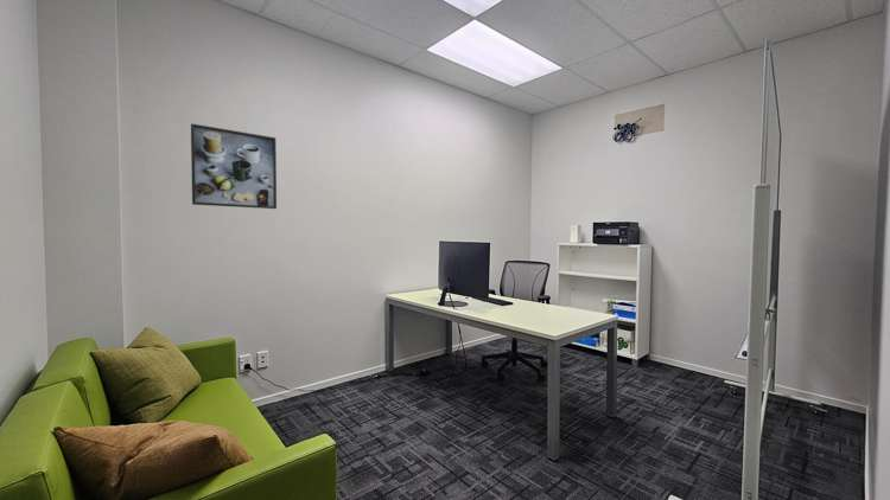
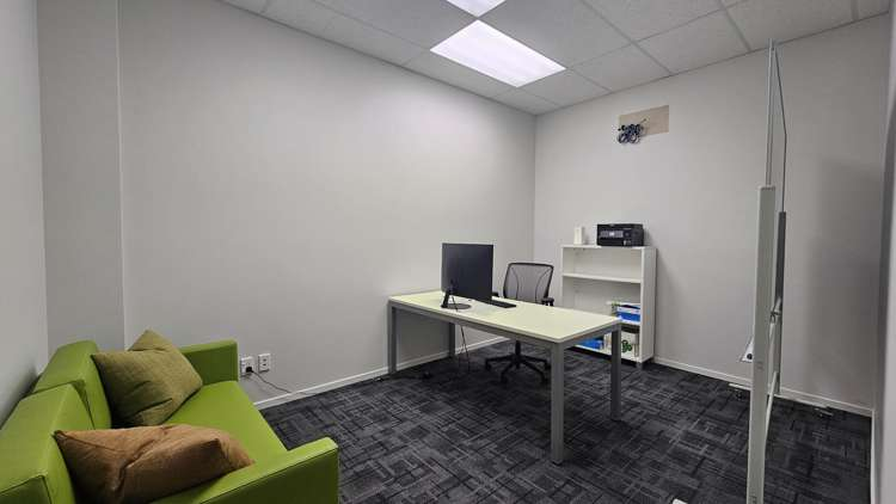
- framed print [190,122,278,210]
